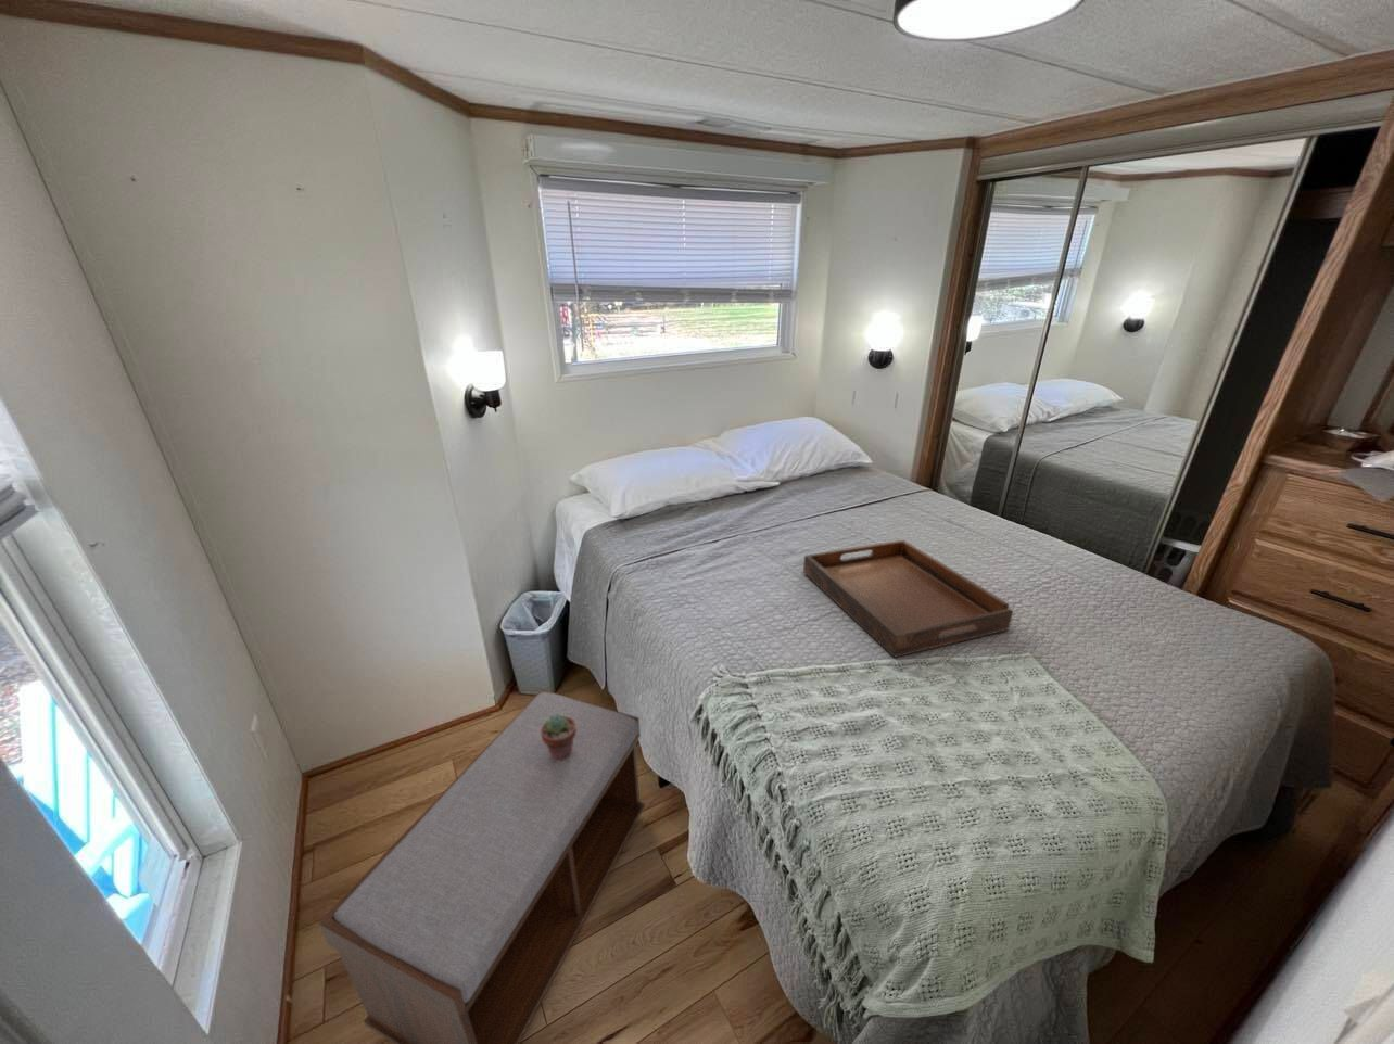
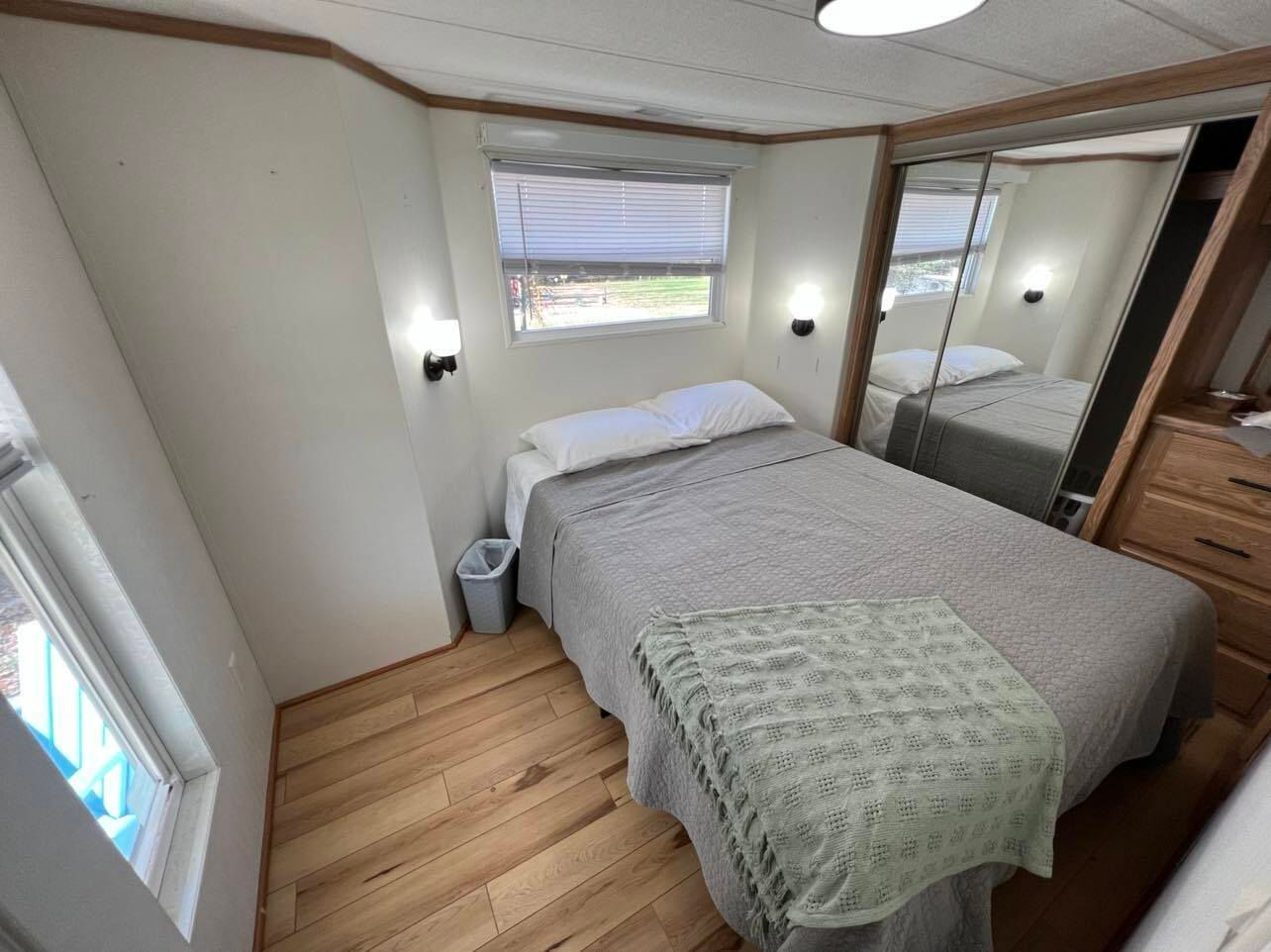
- serving tray [803,540,1015,659]
- potted succulent [541,714,577,762]
- bench [317,688,646,1044]
